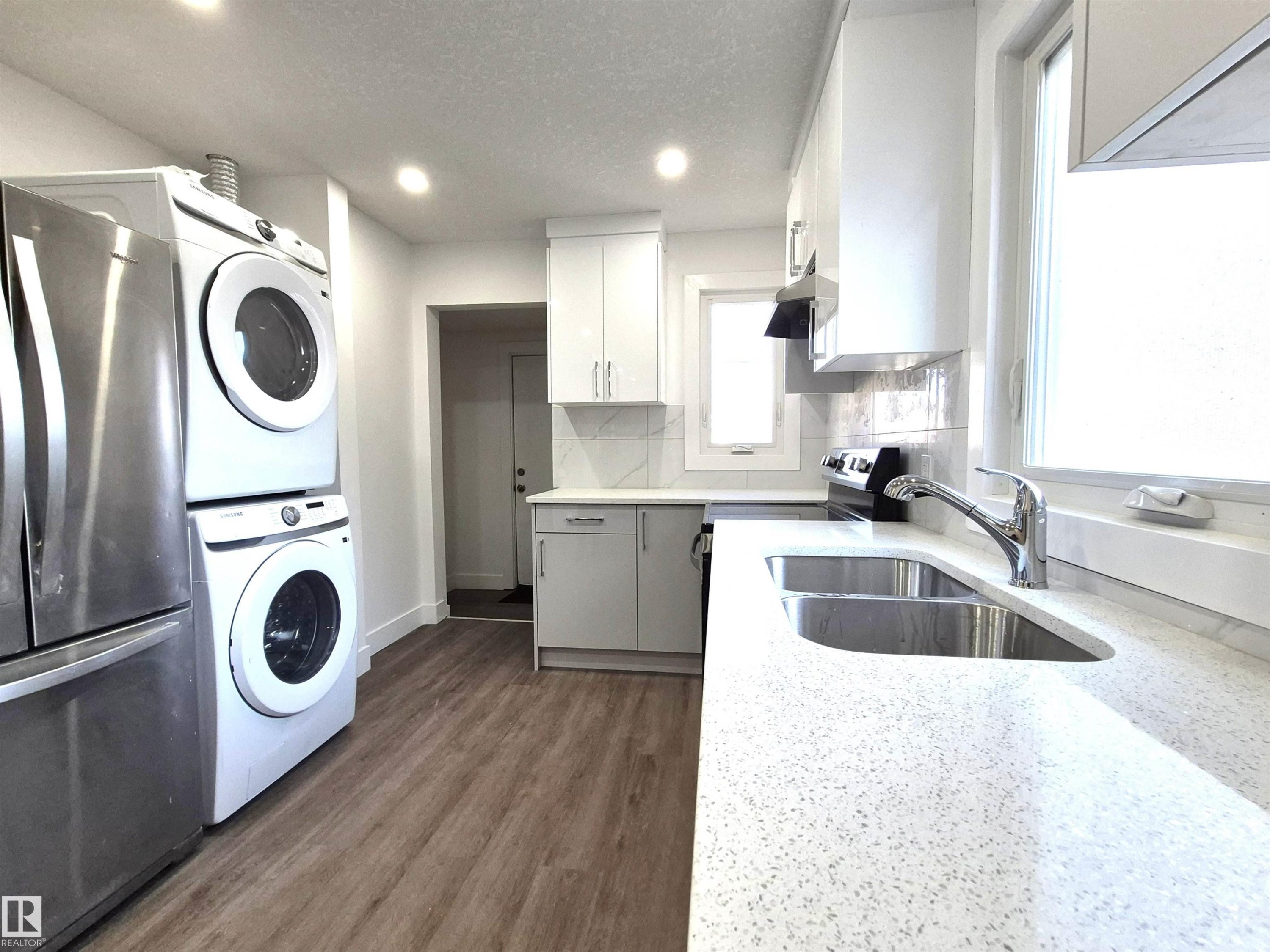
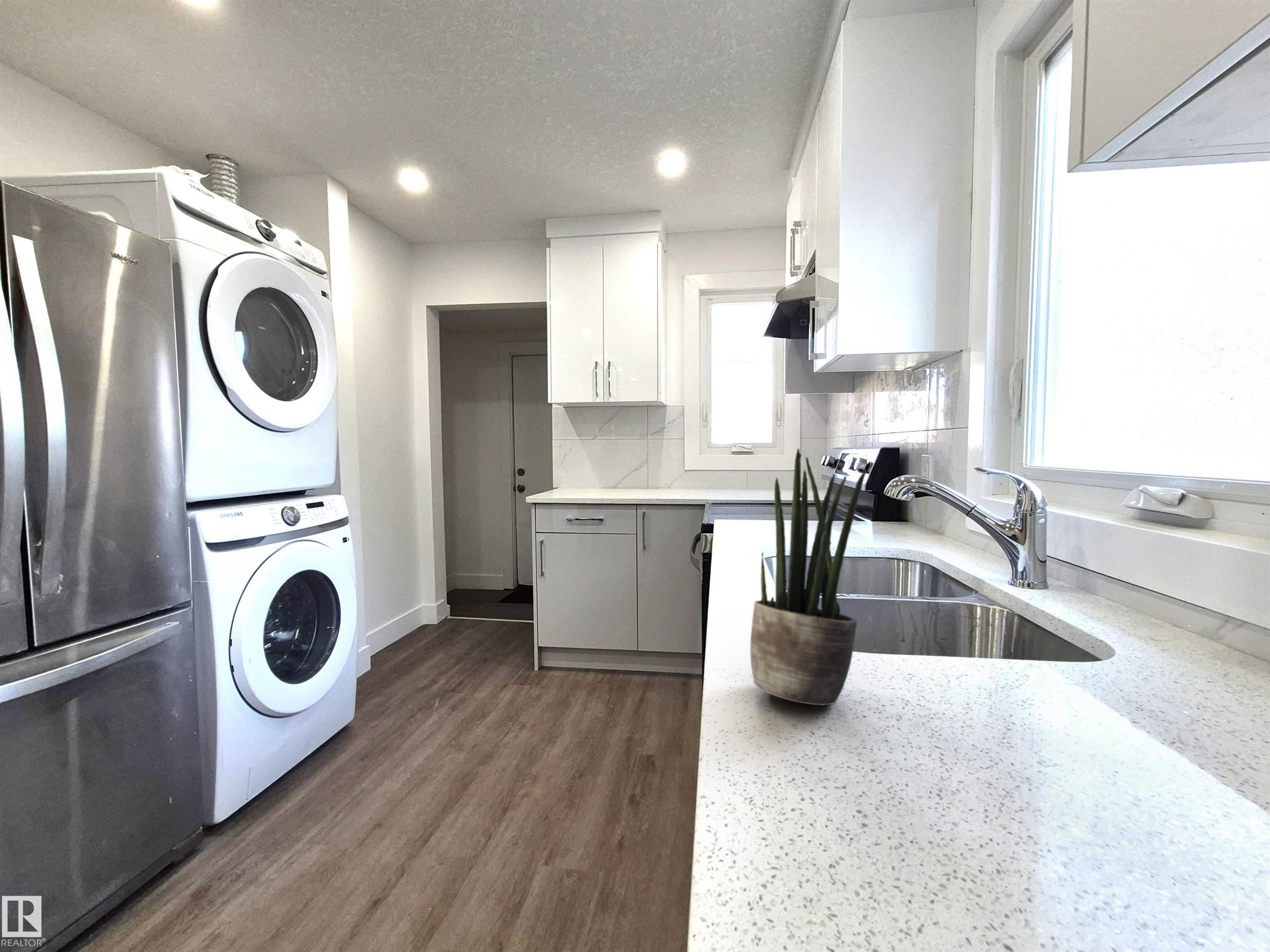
+ potted plant [750,447,867,706]
